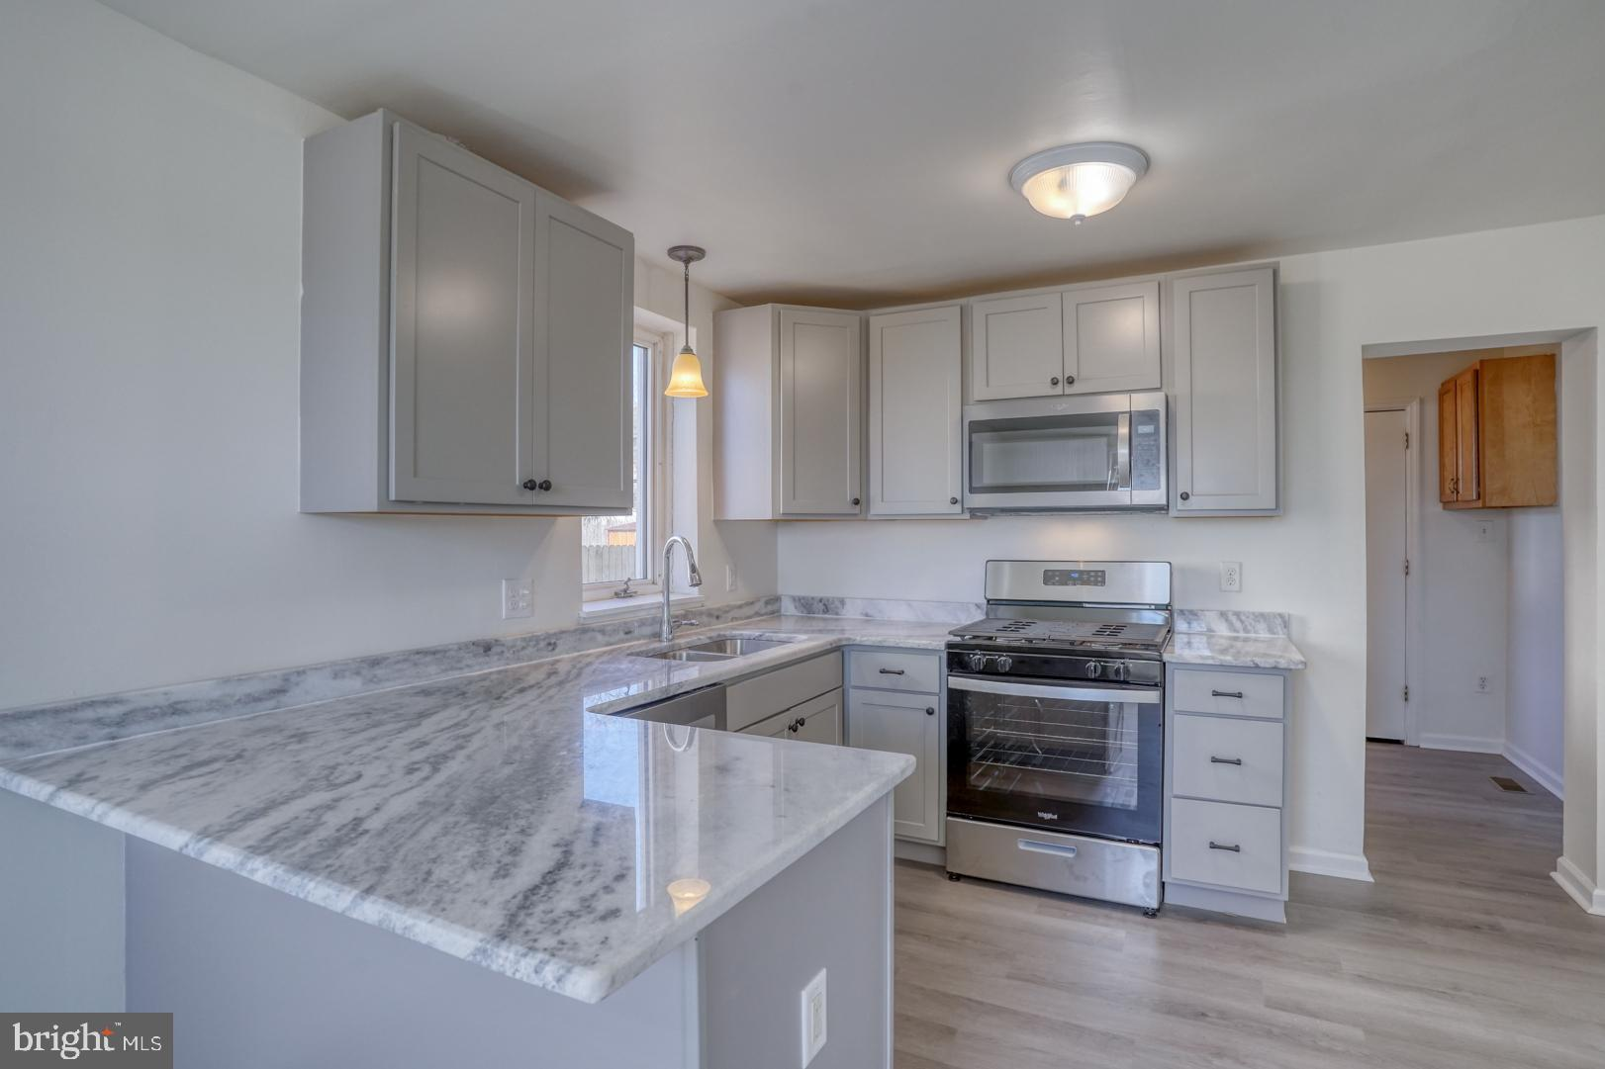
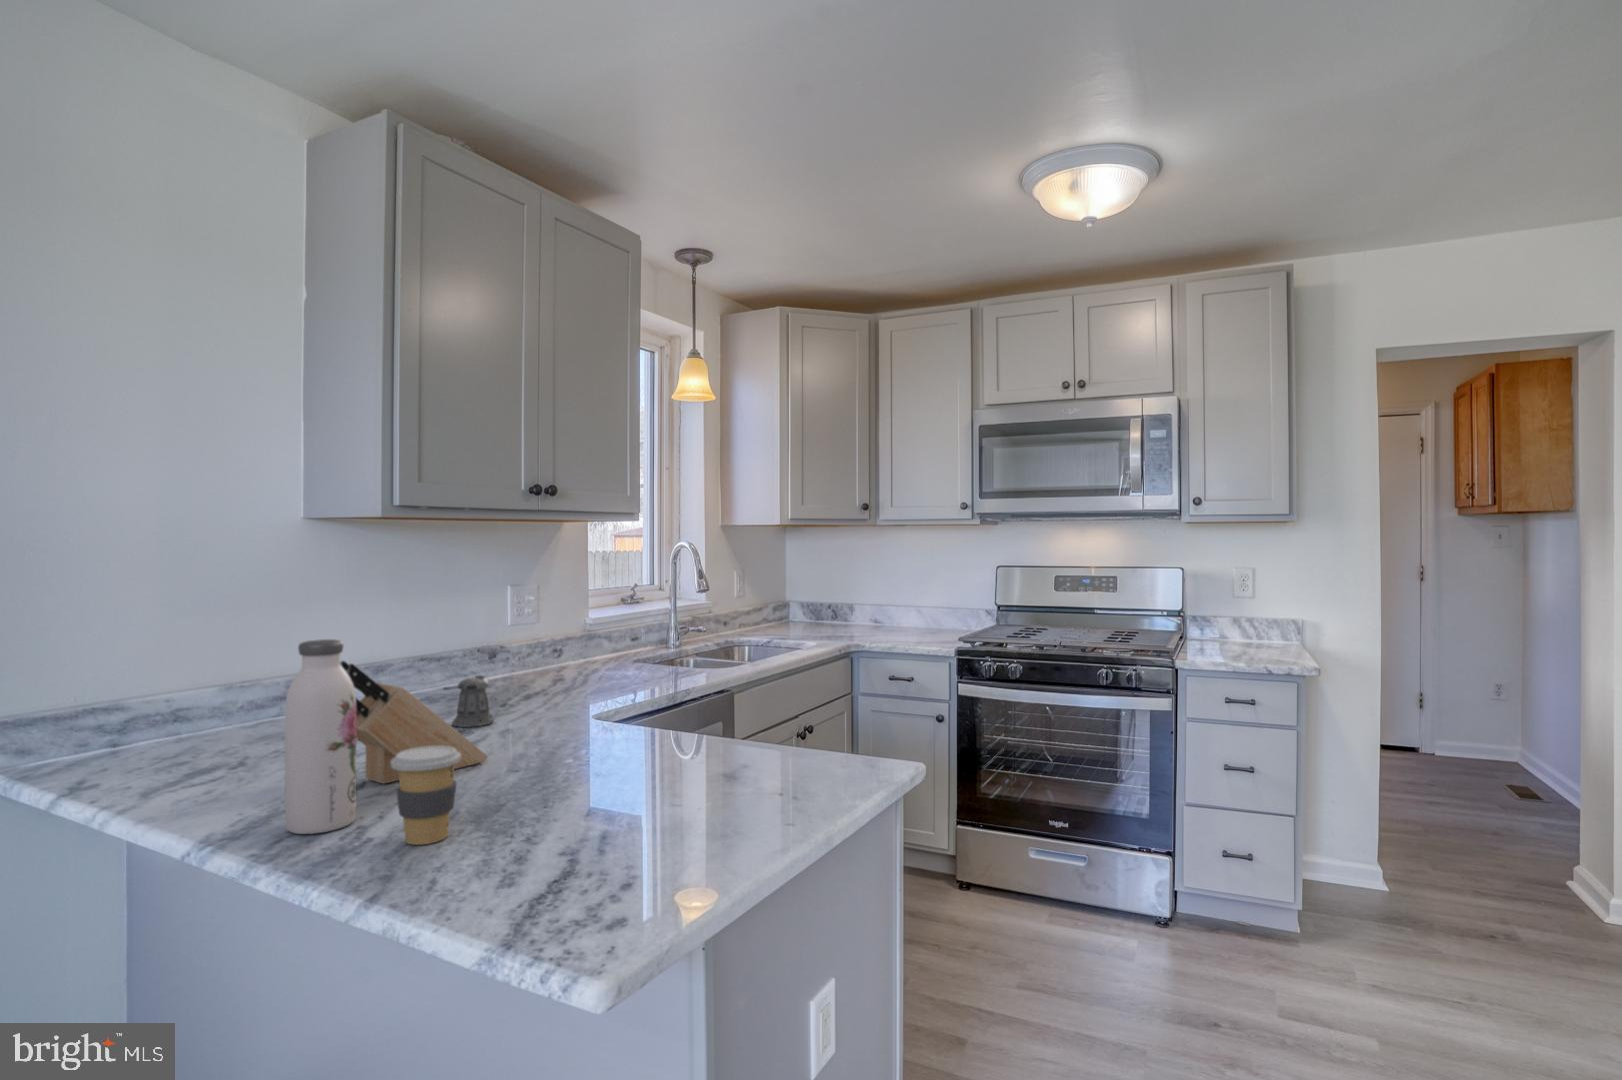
+ pepper shaker [443,674,494,728]
+ knife block [340,659,488,785]
+ coffee cup [391,746,461,846]
+ water bottle [283,639,357,835]
